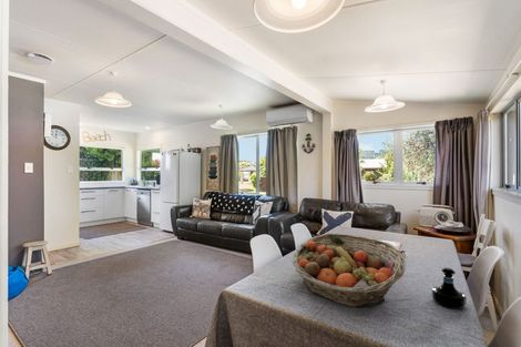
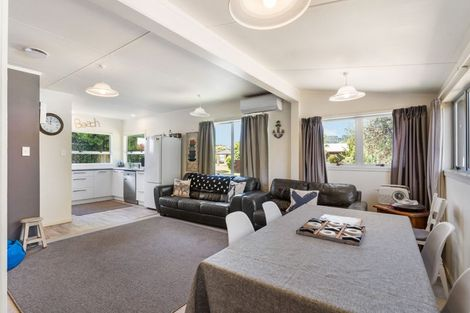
- tequila bottle [431,267,468,310]
- fruit basket [292,233,406,308]
